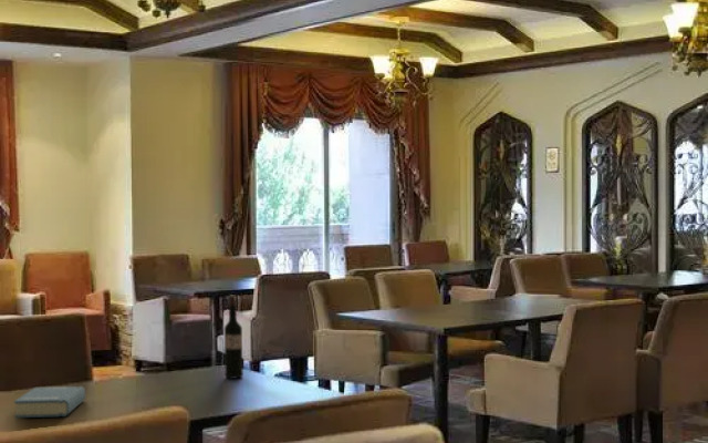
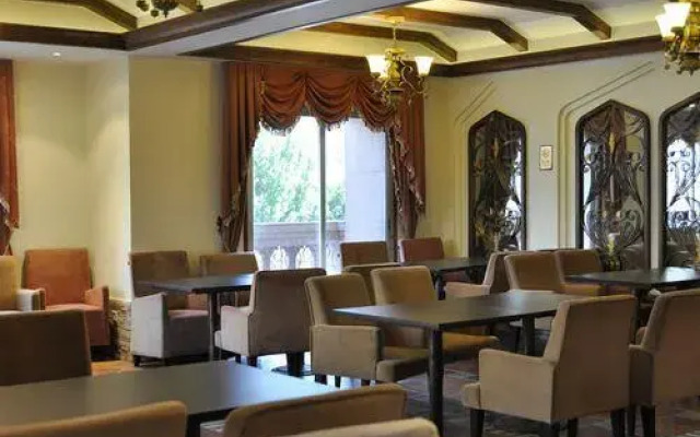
- book [13,385,86,419]
- wine bottle [223,295,244,380]
